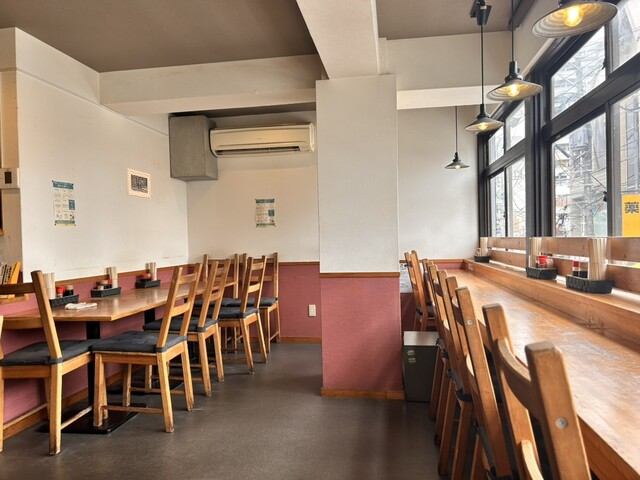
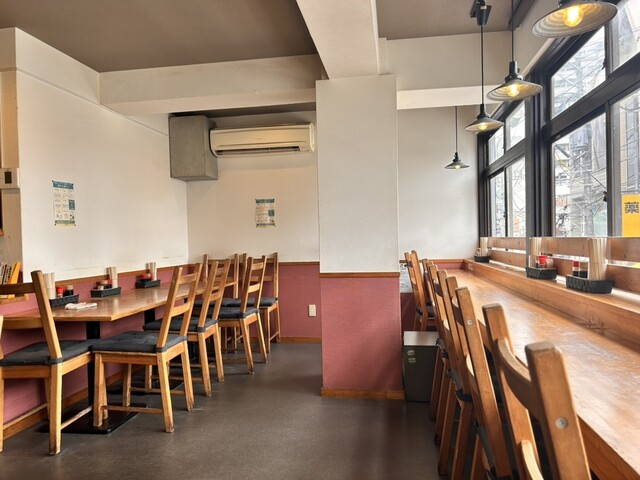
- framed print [125,167,152,200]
